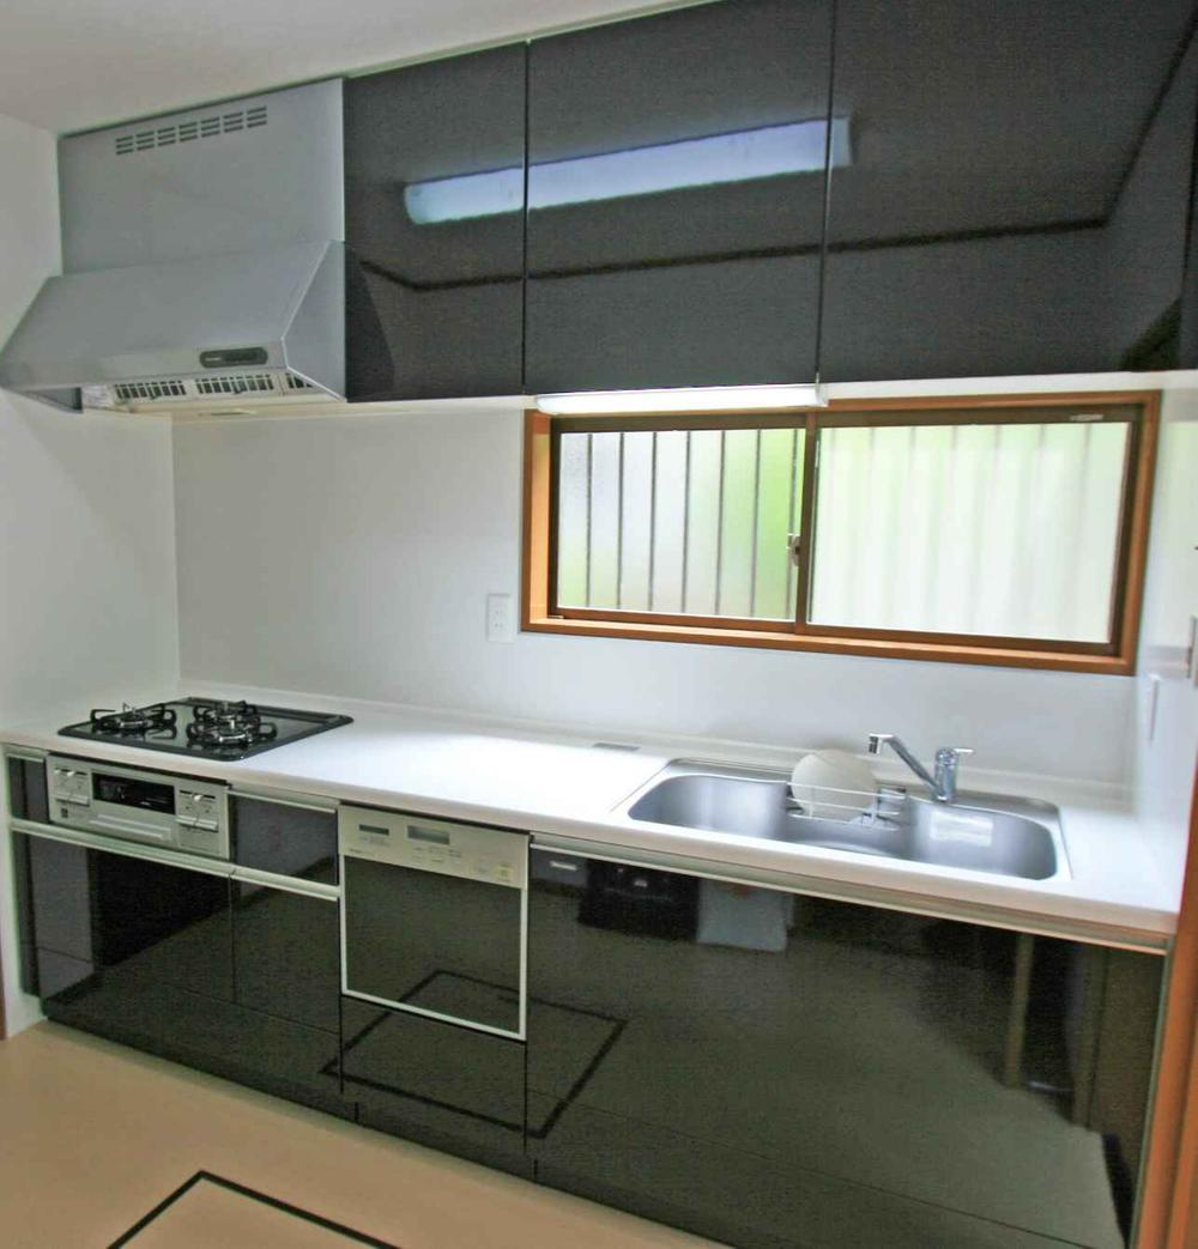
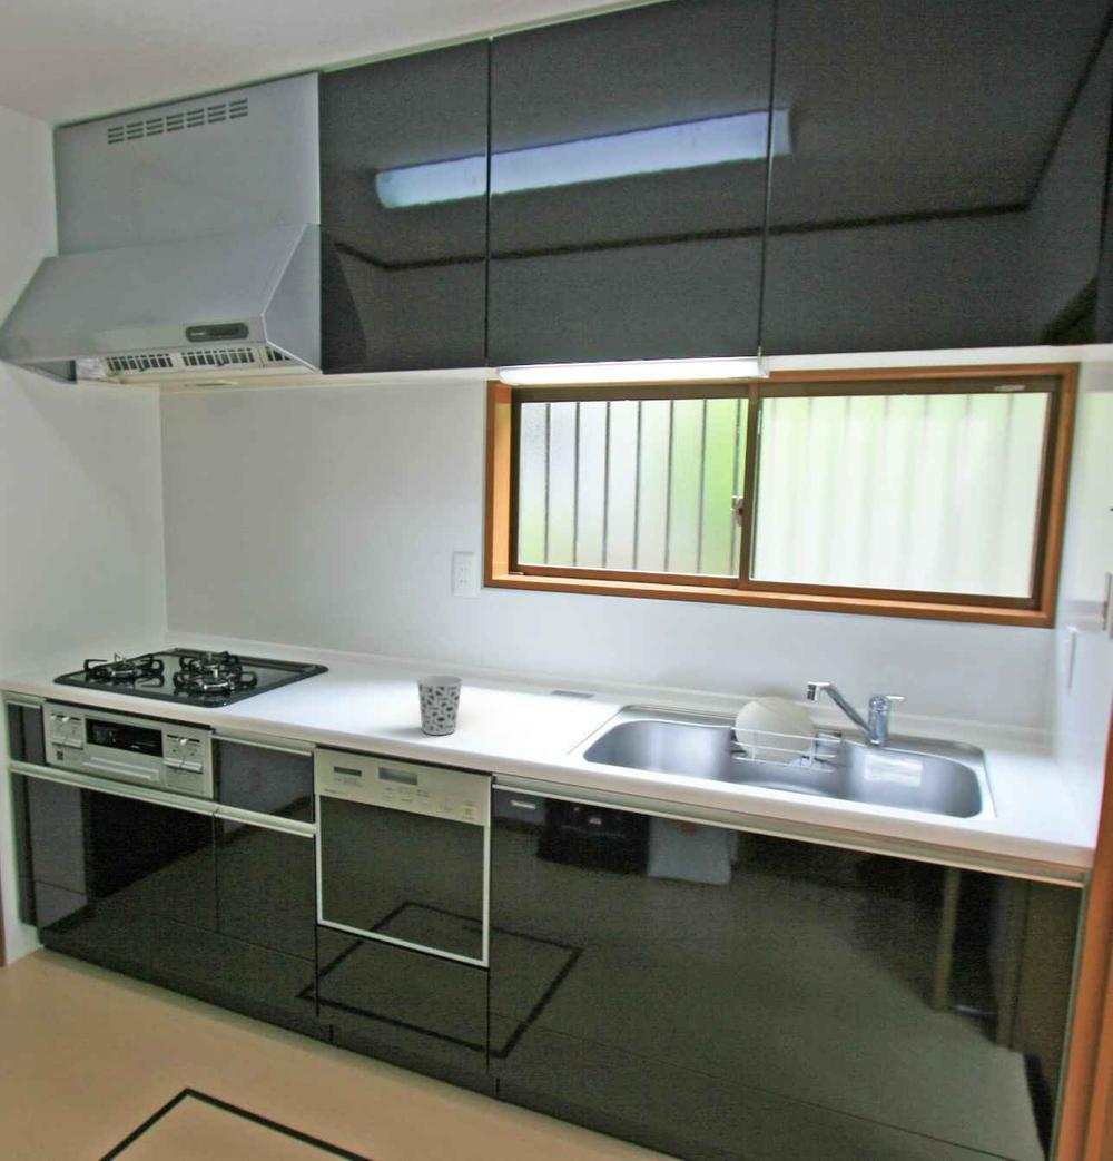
+ cup [415,675,464,736]
